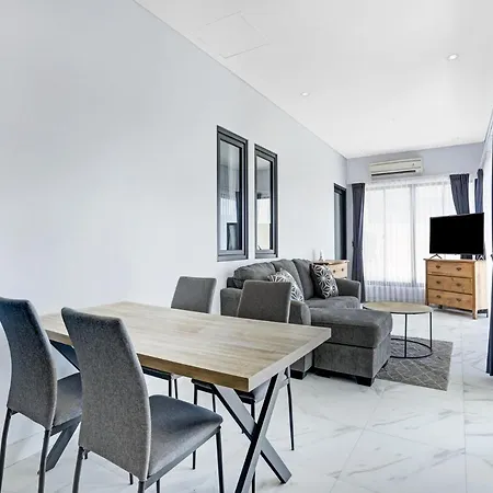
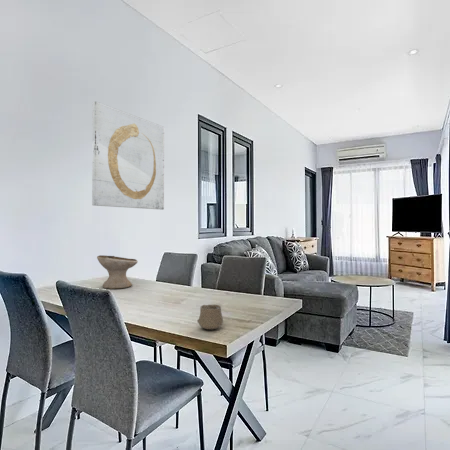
+ wall art [91,101,165,211]
+ cup [196,304,224,330]
+ bowl [96,254,139,290]
